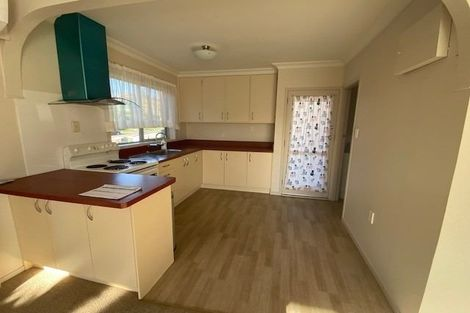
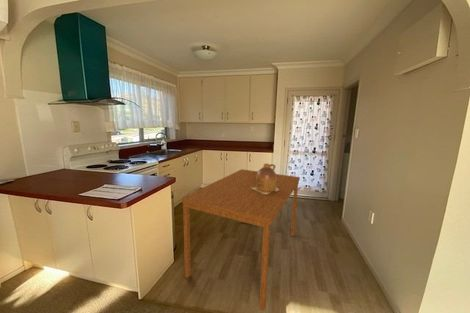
+ dining table [180,168,301,312]
+ ceramic jug [252,163,279,195]
